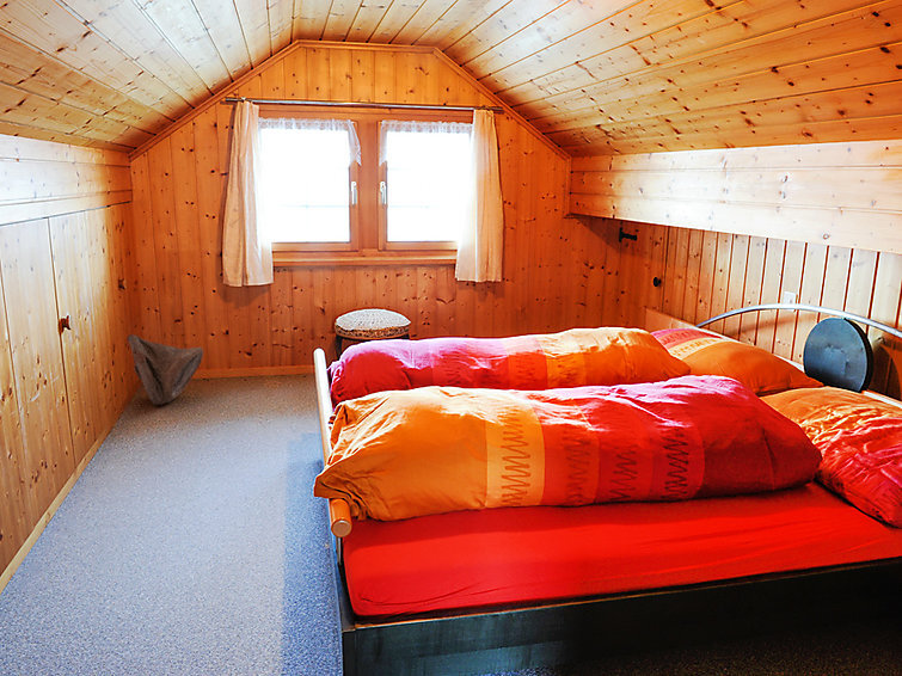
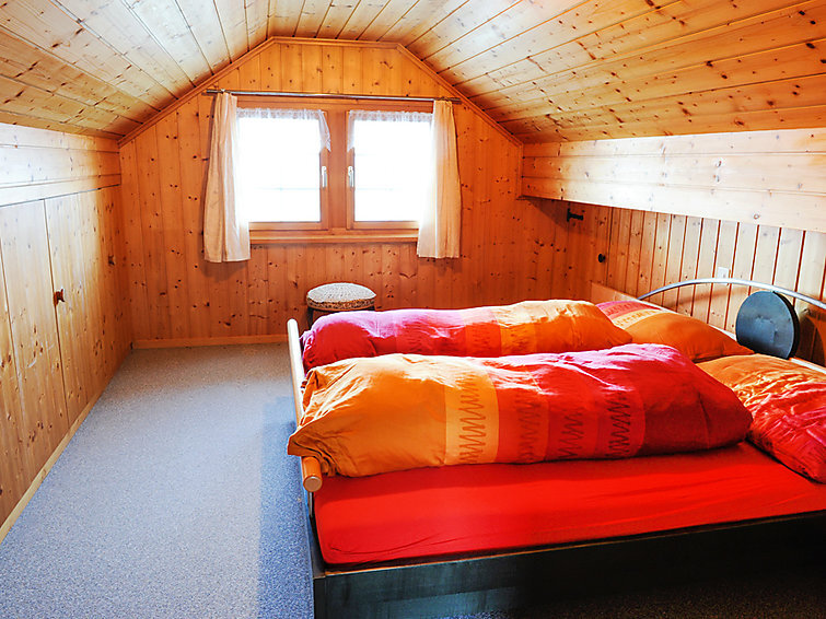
- bag [125,333,204,406]
